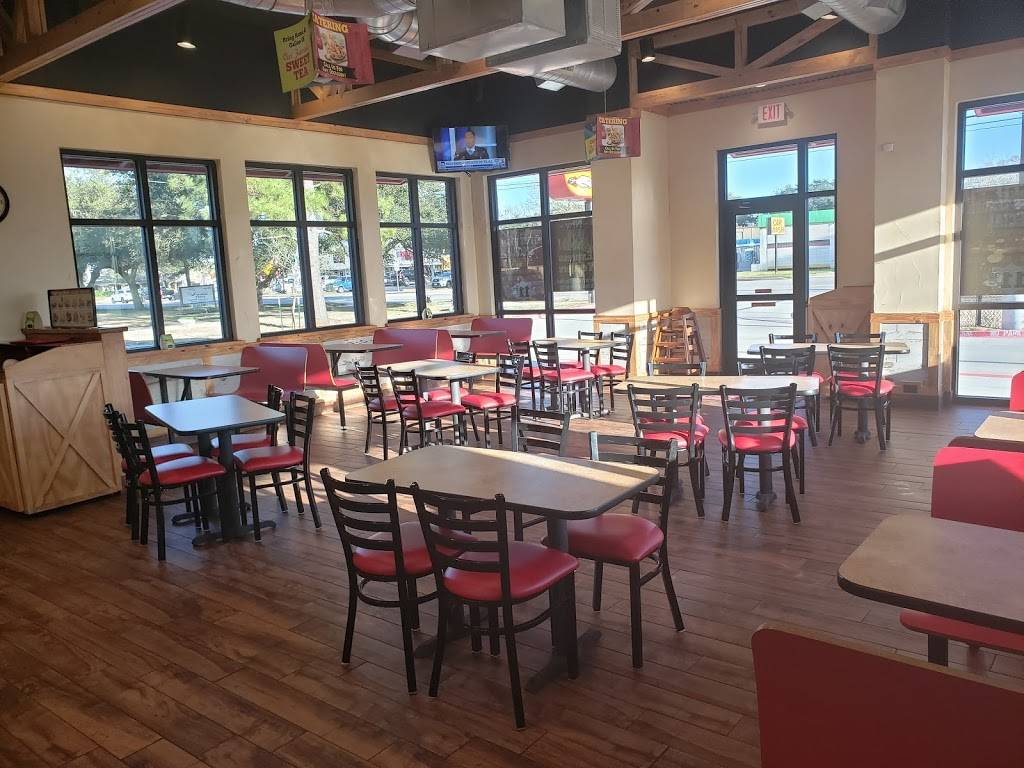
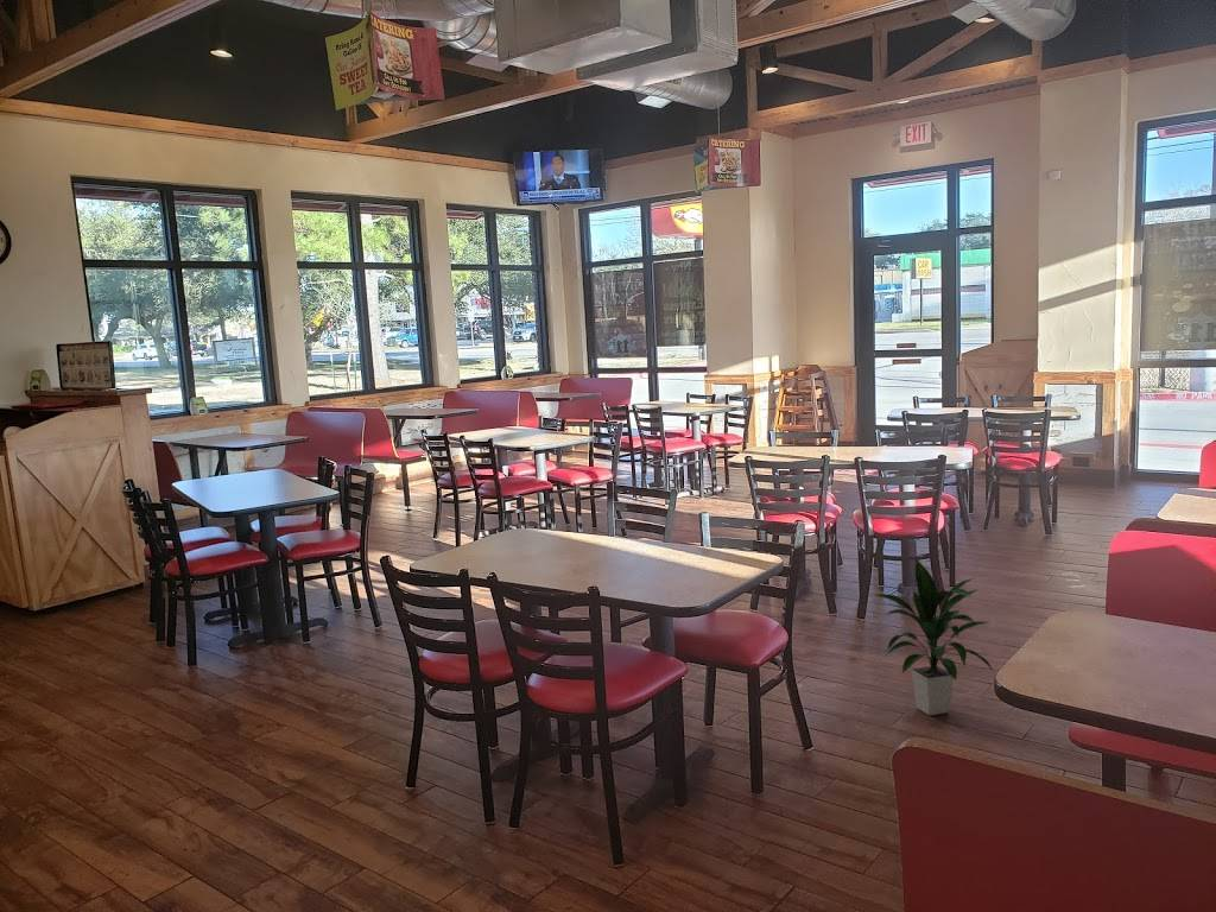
+ indoor plant [867,558,994,716]
